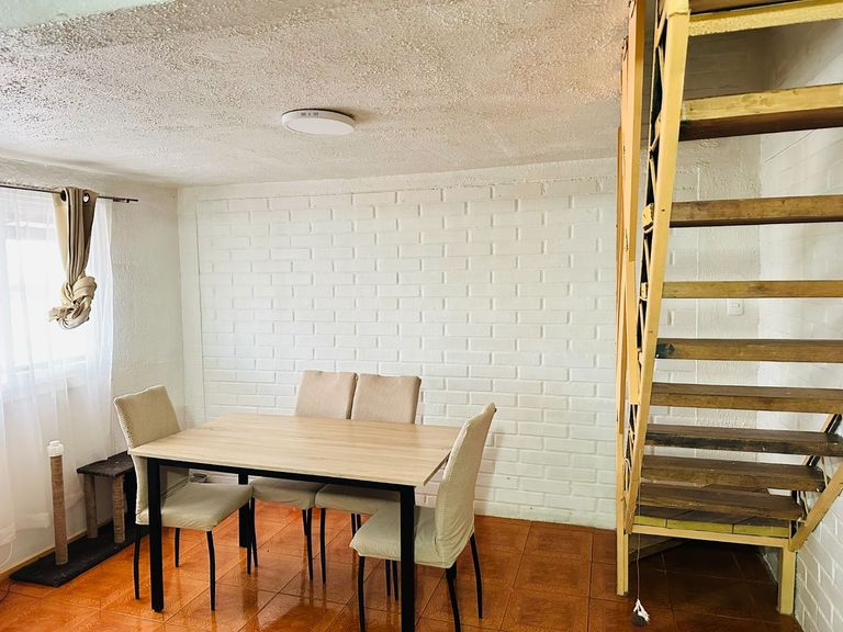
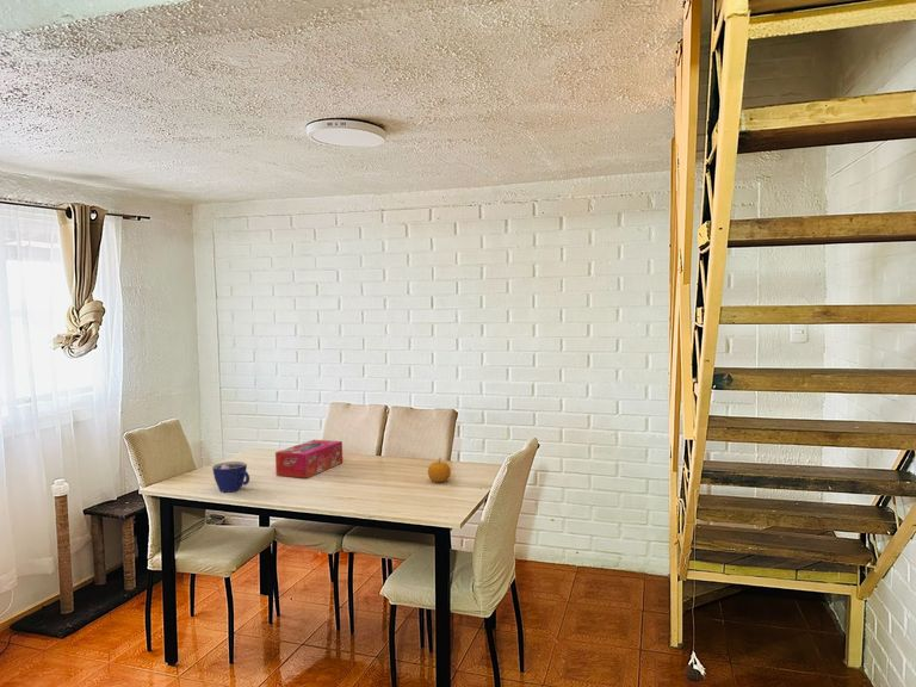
+ fruit [427,457,452,483]
+ cup [211,460,250,494]
+ tissue box [274,439,344,479]
